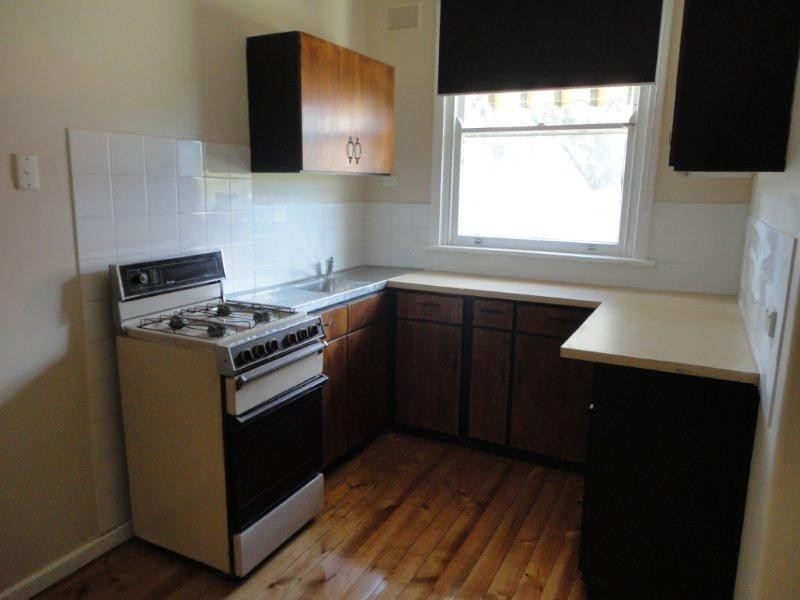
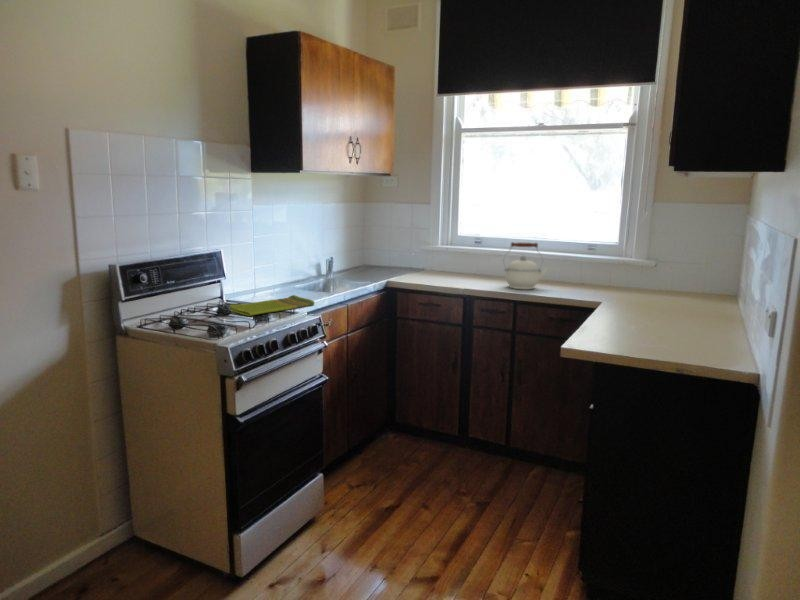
+ kettle [502,241,549,290]
+ dish towel [228,294,316,317]
